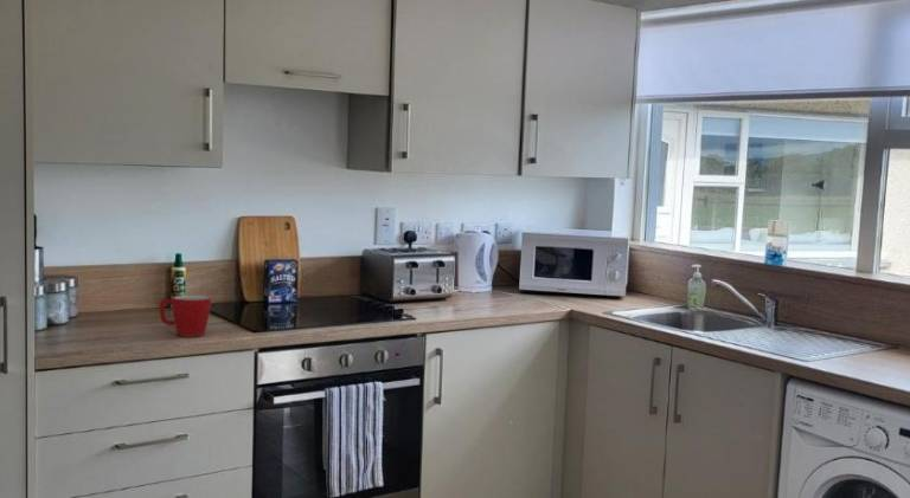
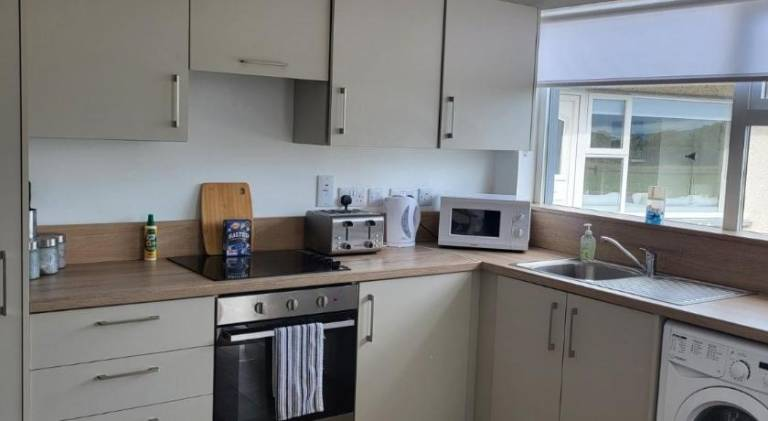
- mug [158,295,212,337]
